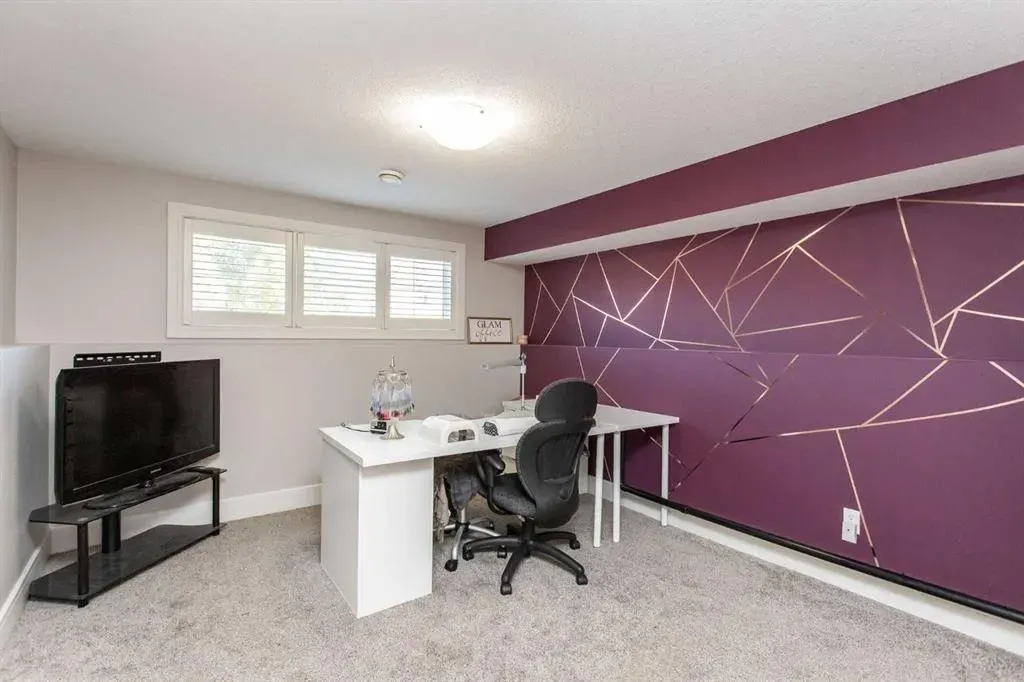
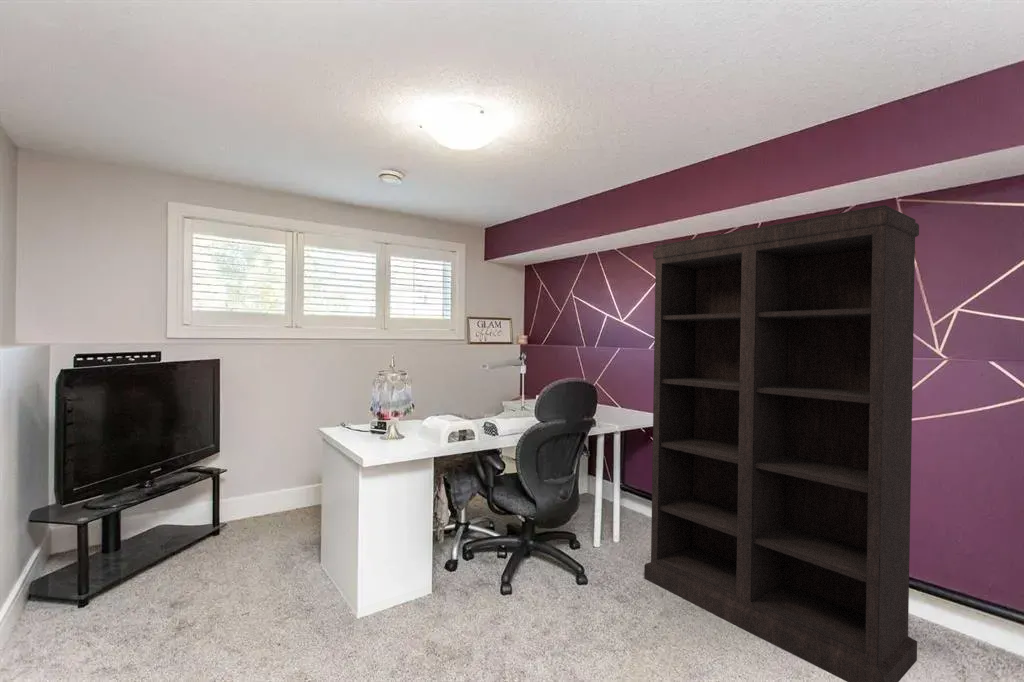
+ bookshelf [643,204,920,682]
